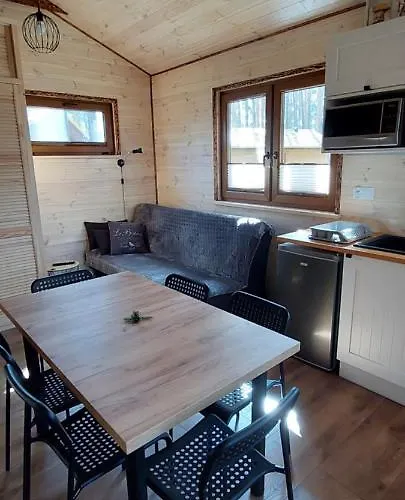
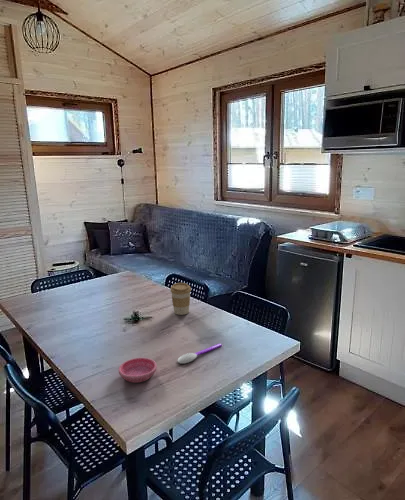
+ saucer [118,357,158,384]
+ spoon [176,343,223,365]
+ coffee cup [169,282,192,316]
